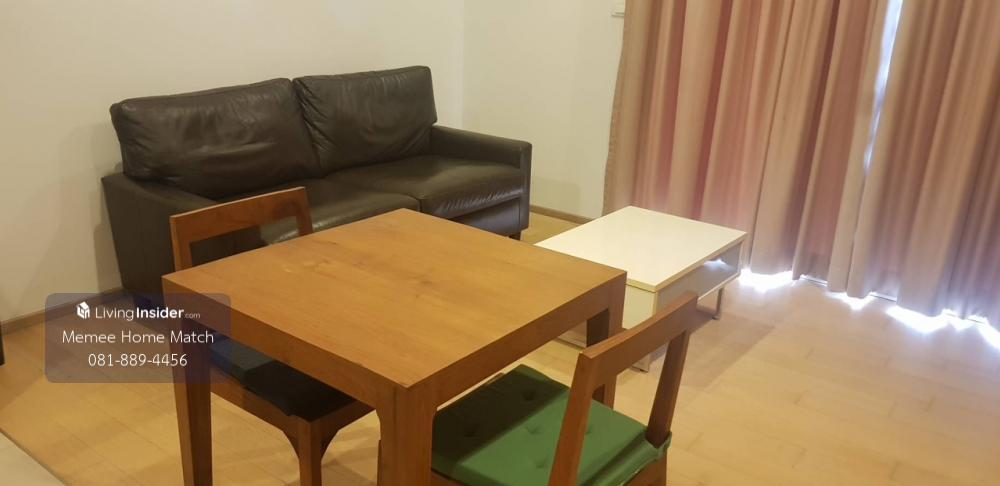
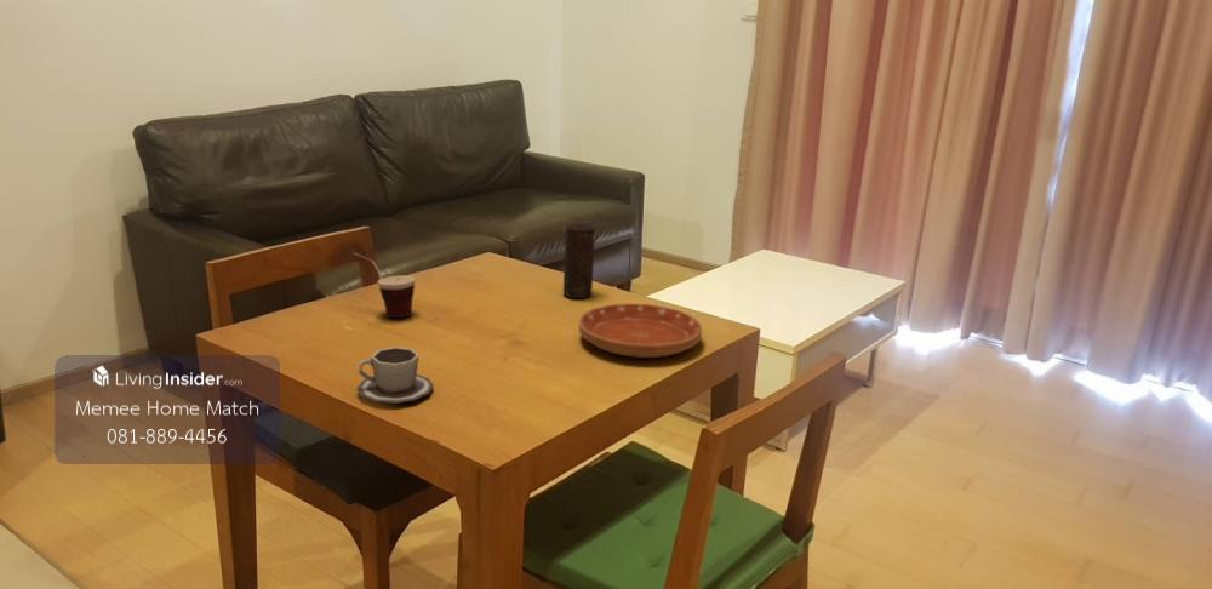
+ candle [562,222,596,299]
+ saucer [578,302,703,359]
+ cup [356,347,435,405]
+ cup [351,251,416,319]
